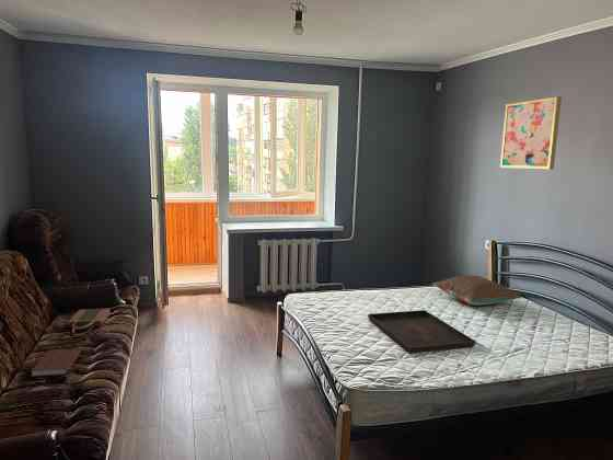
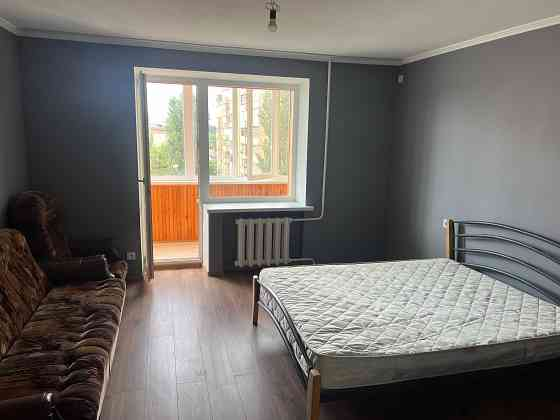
- pillow [431,274,523,307]
- serving tray [367,309,477,354]
- tote bag [67,308,112,337]
- wall art [499,95,563,171]
- book [30,347,82,378]
